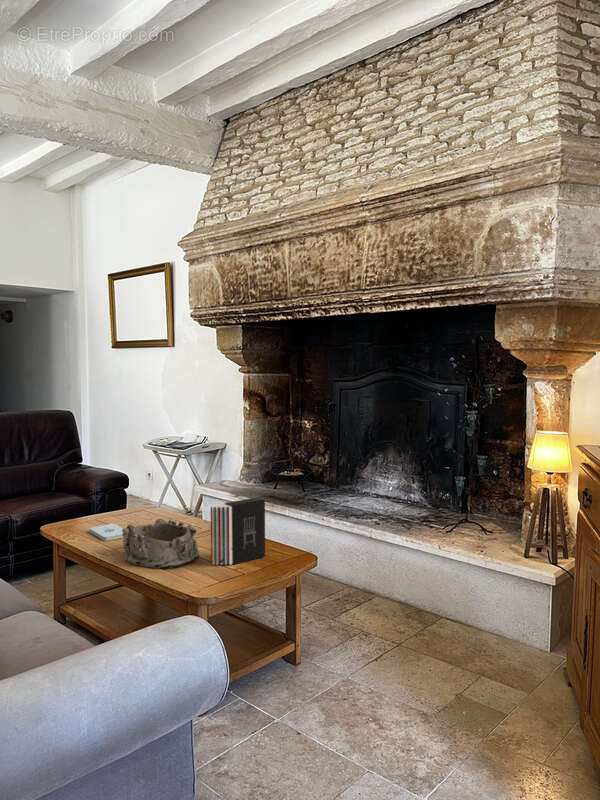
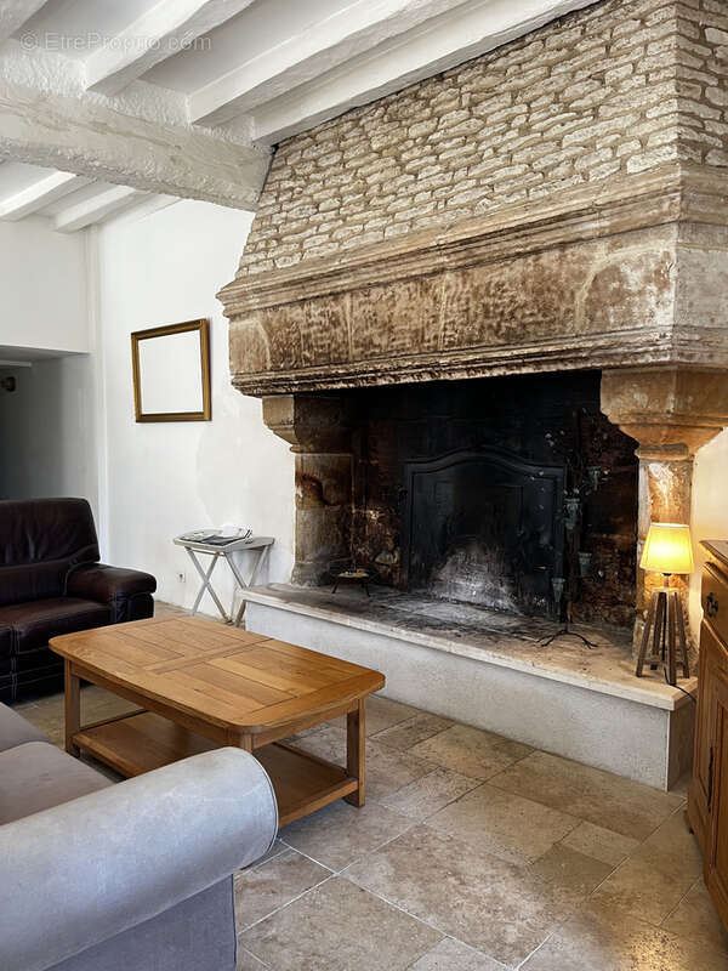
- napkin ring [122,518,200,570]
- book [210,496,266,566]
- notepad [89,523,124,542]
